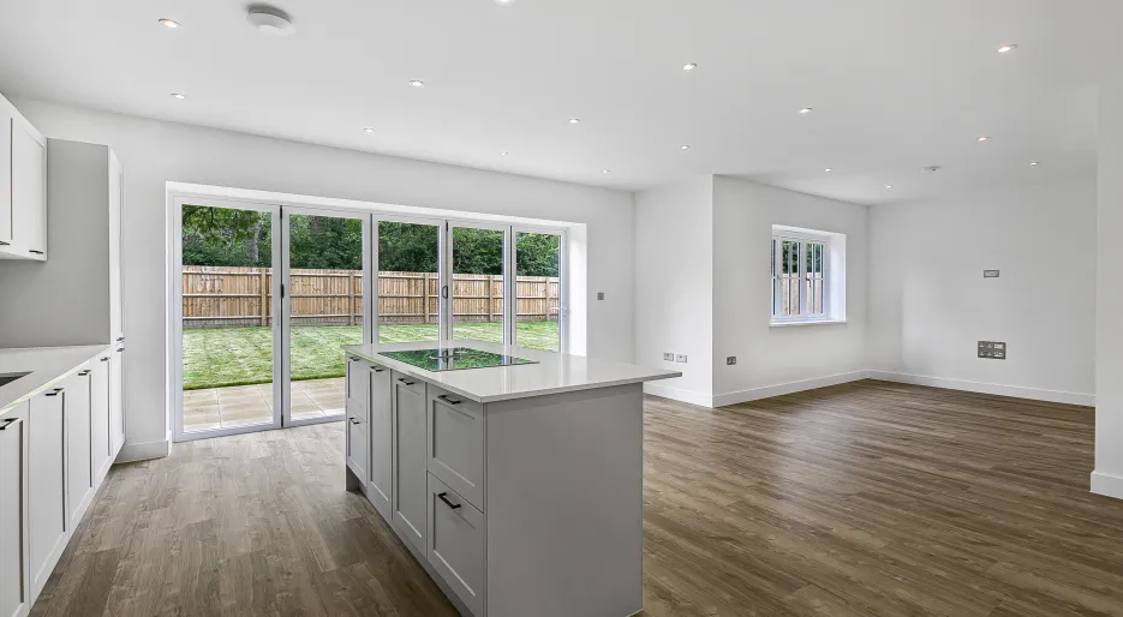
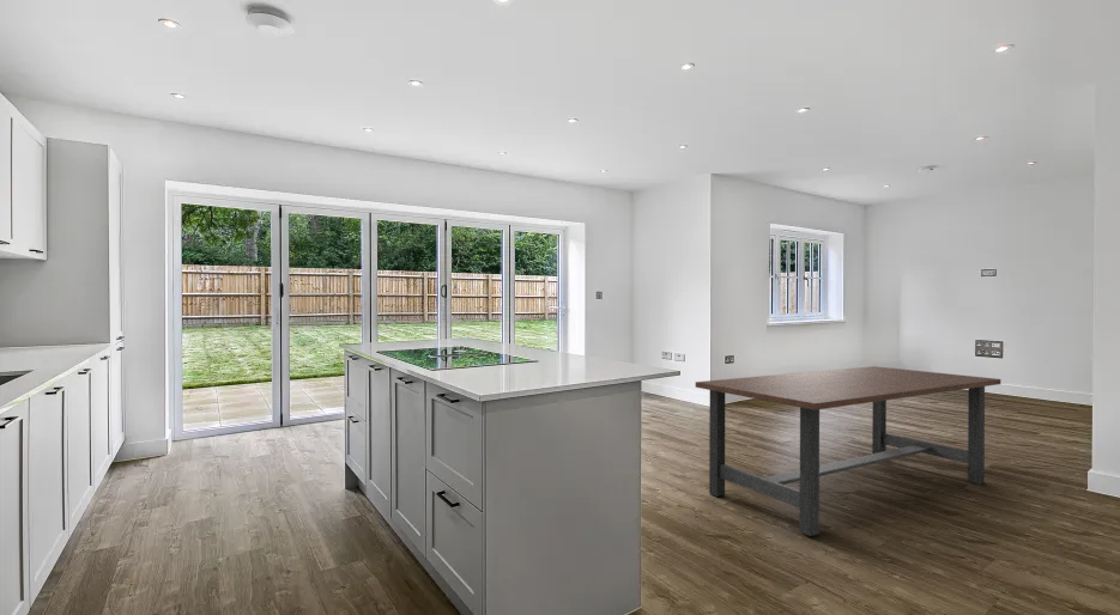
+ dining table [695,365,1001,537]
